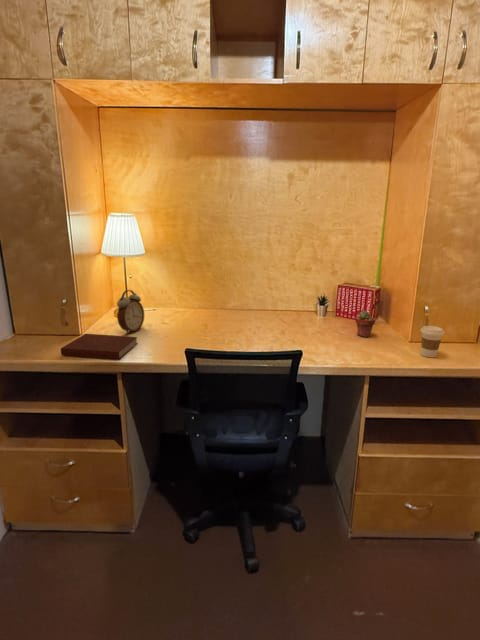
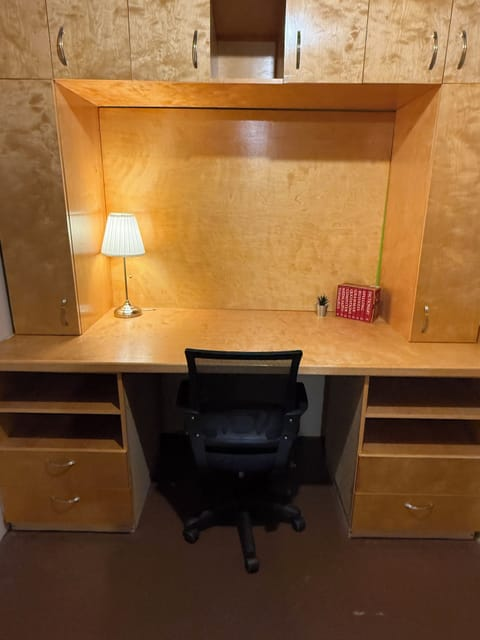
- coffee cup [420,325,445,358]
- notebook [60,333,139,360]
- alarm clock [116,289,145,335]
- potted succulent [355,310,376,338]
